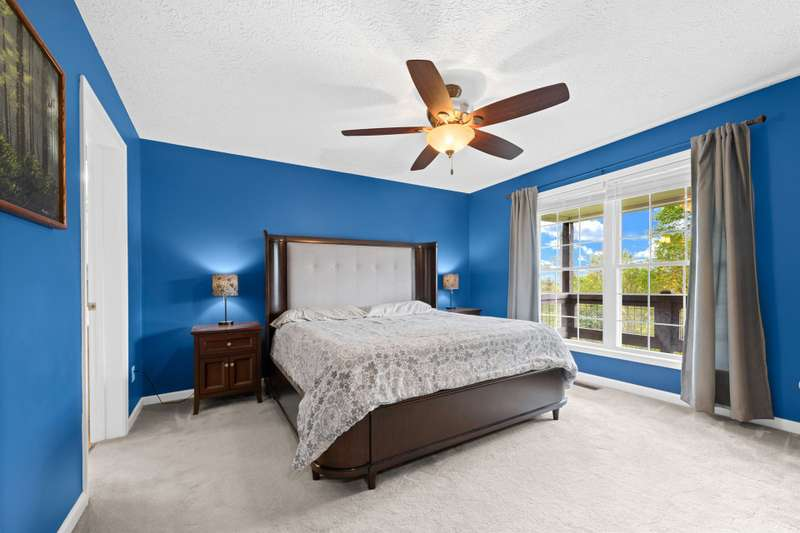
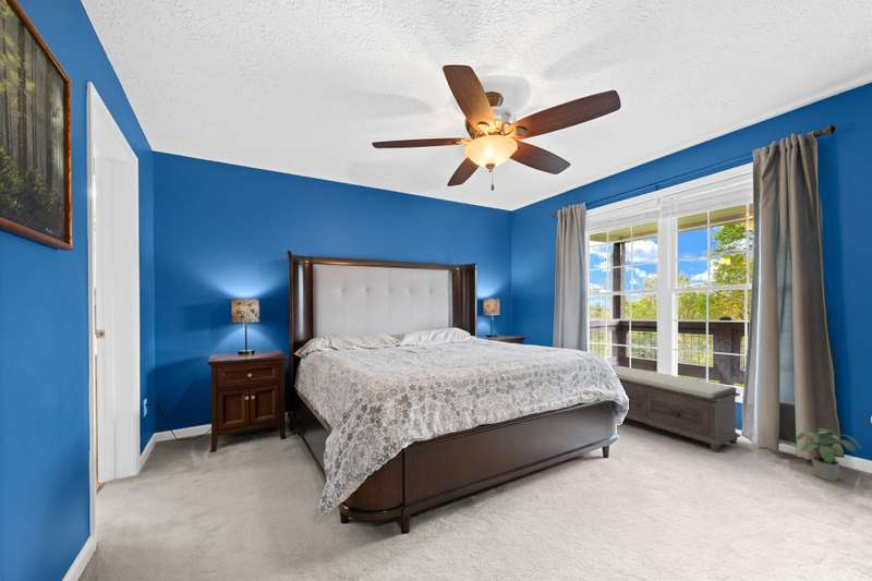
+ potted plant [795,427,862,482]
+ bench [610,364,741,453]
